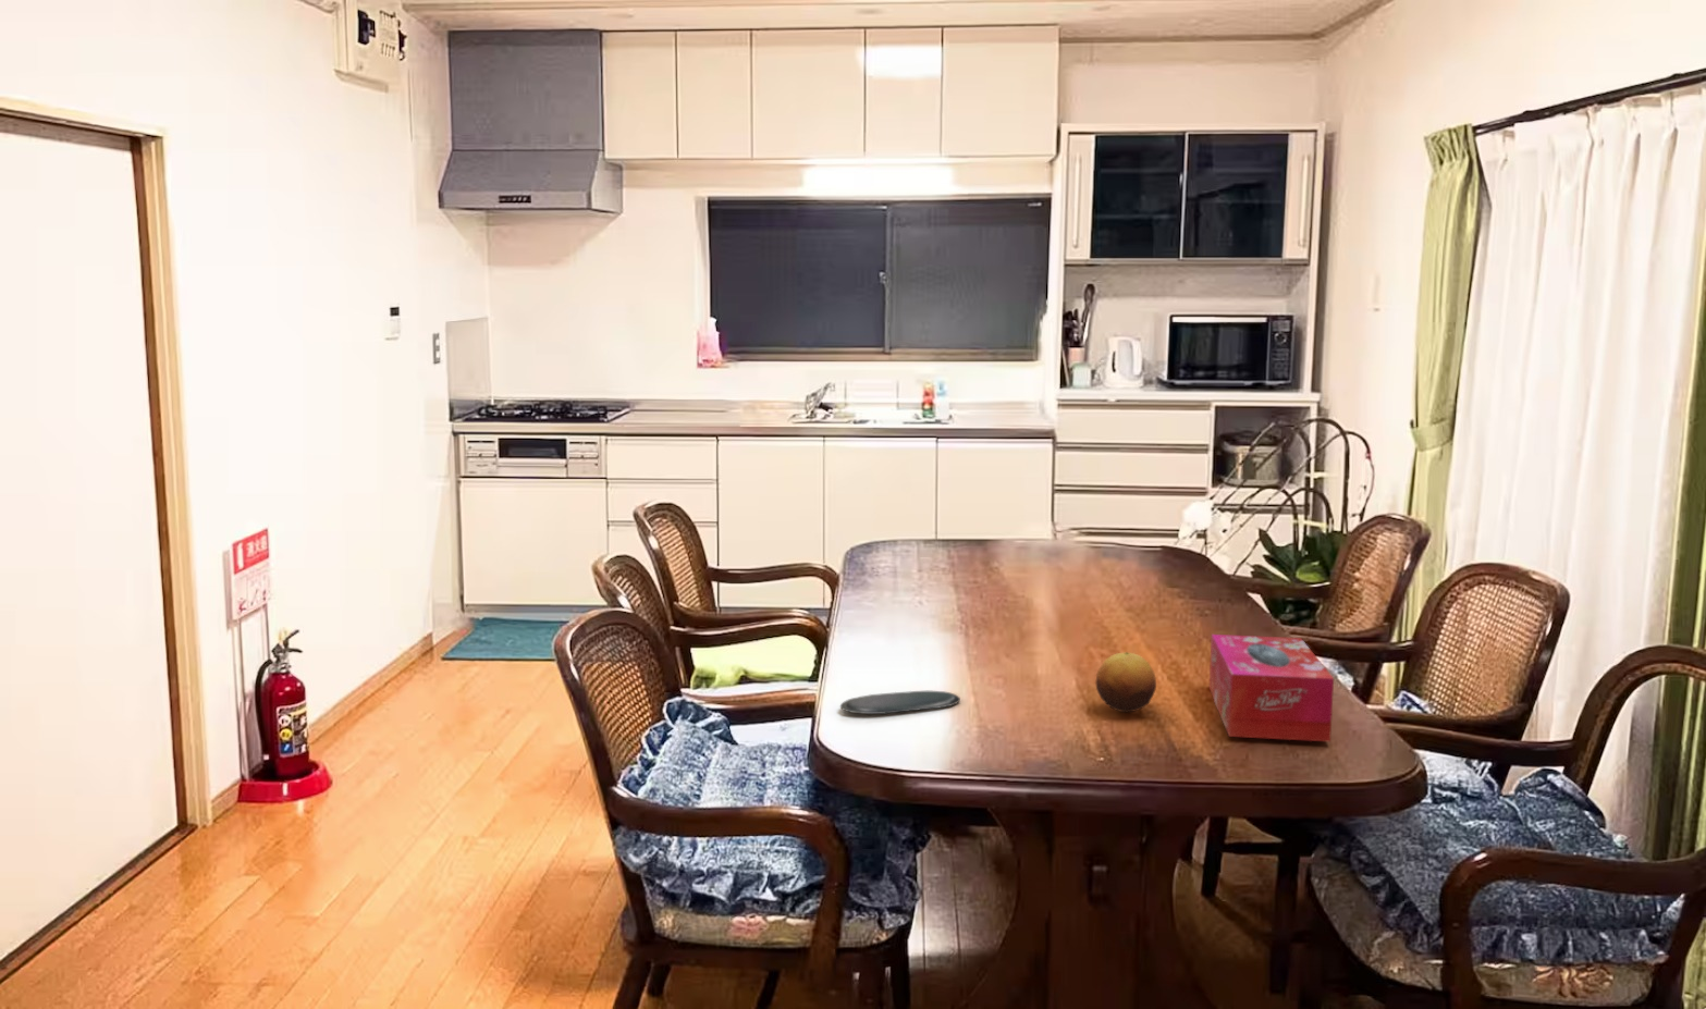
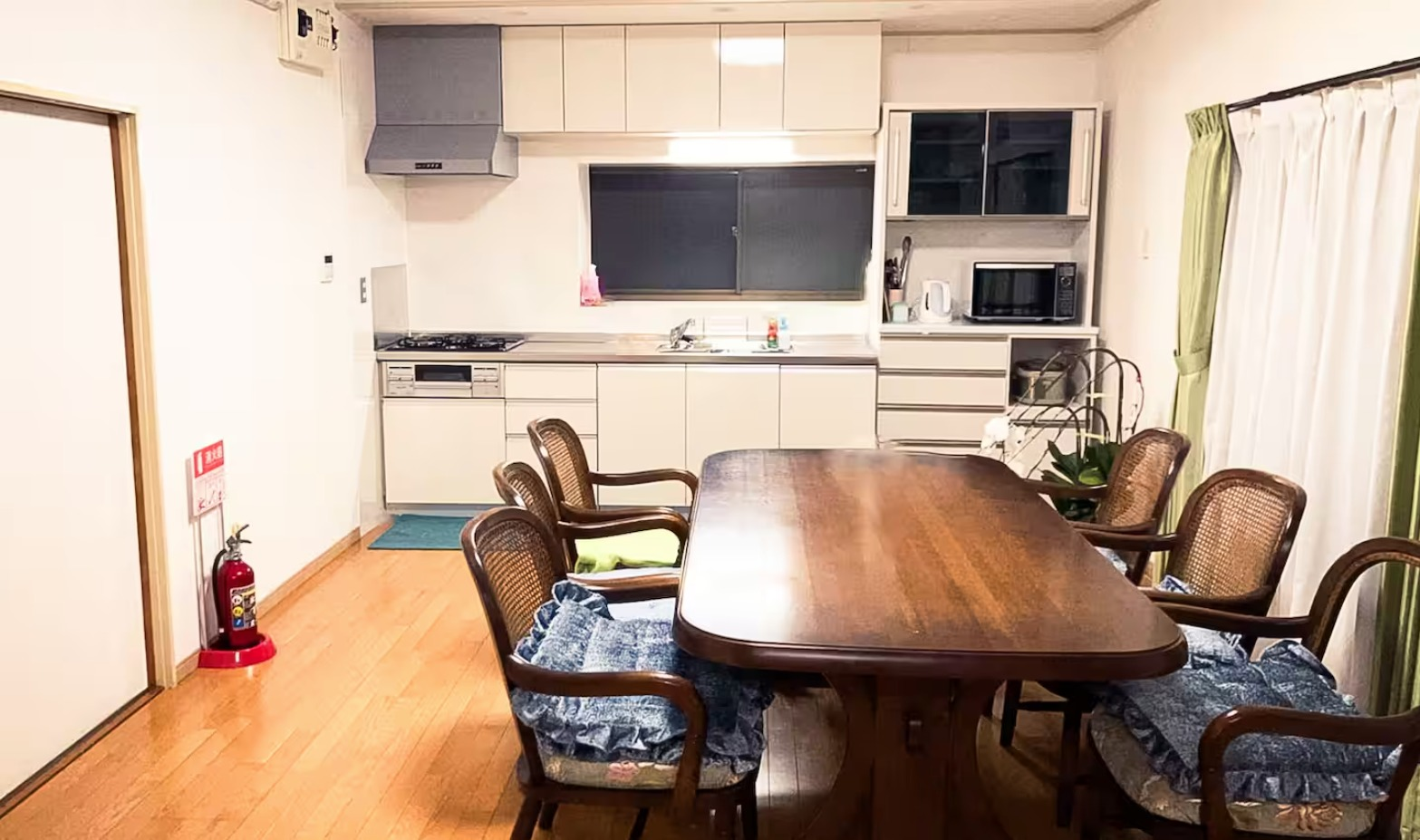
- fruit [1094,651,1157,714]
- oval tray [840,689,961,715]
- tissue box [1209,633,1335,742]
